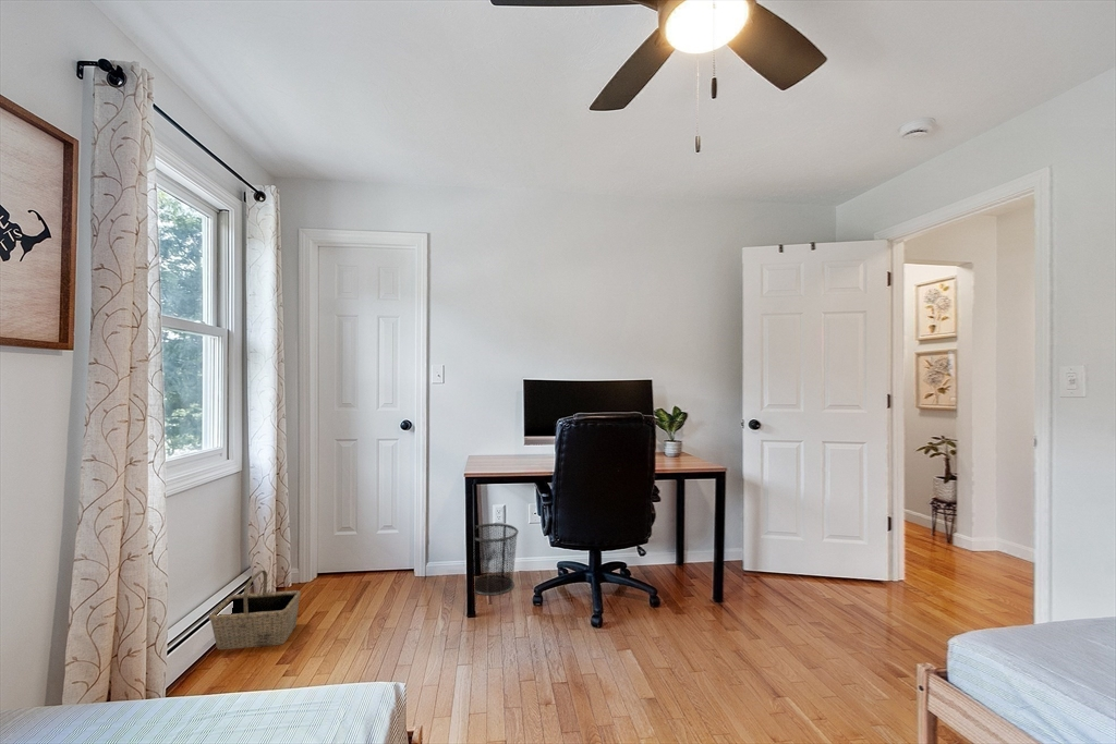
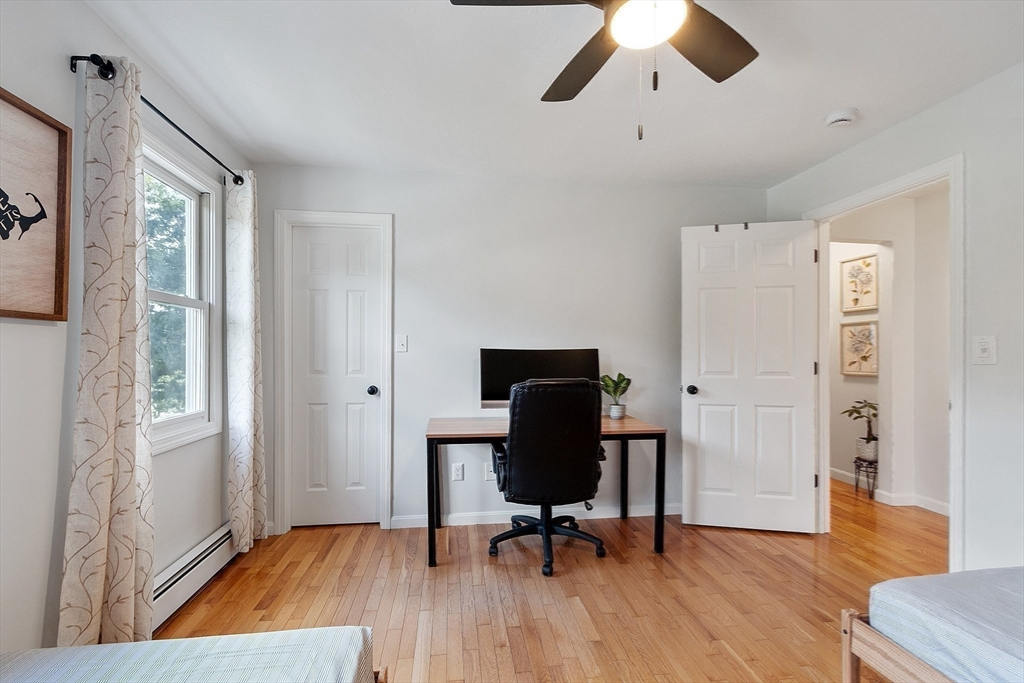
- basket [208,570,302,650]
- waste bin [474,523,520,596]
